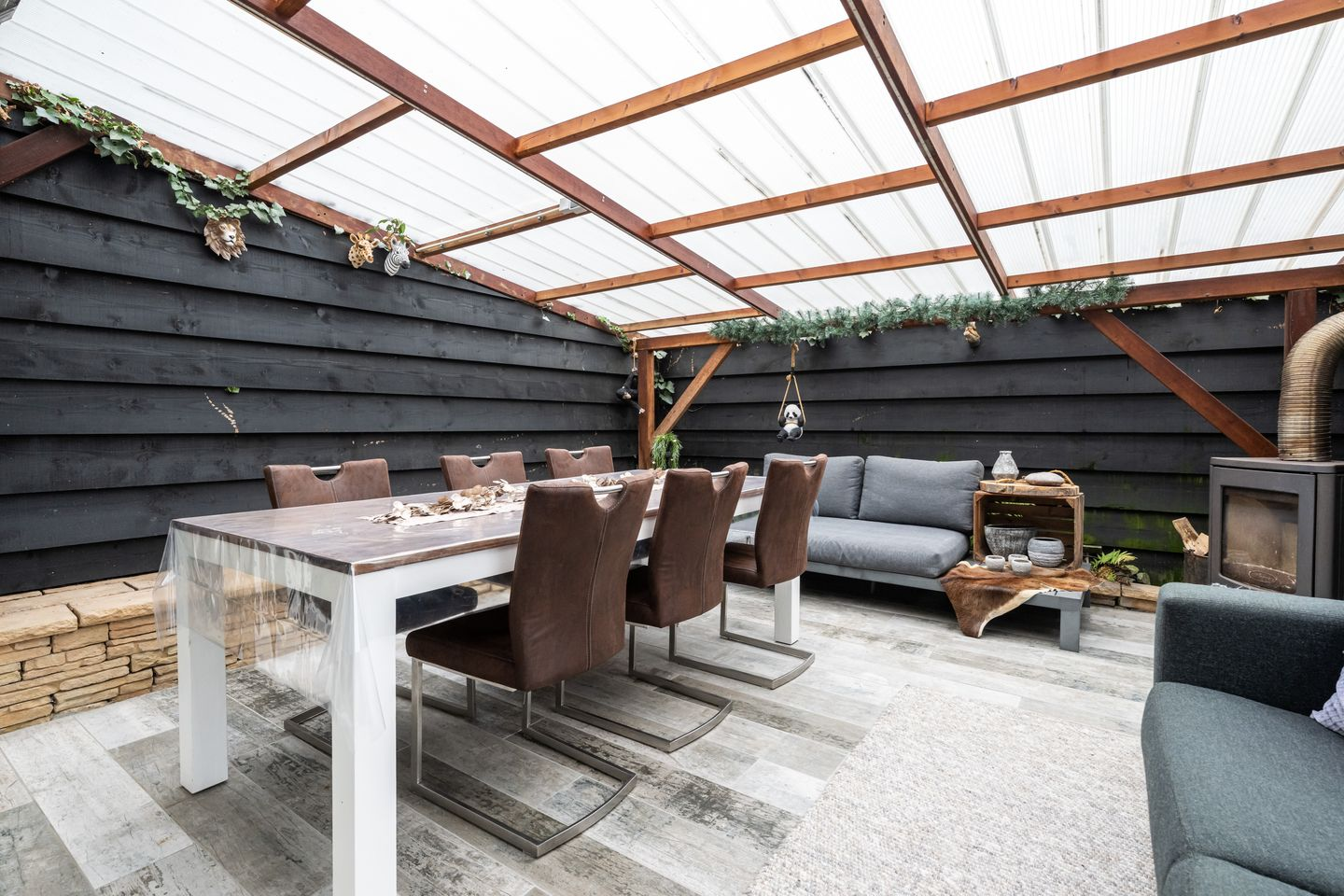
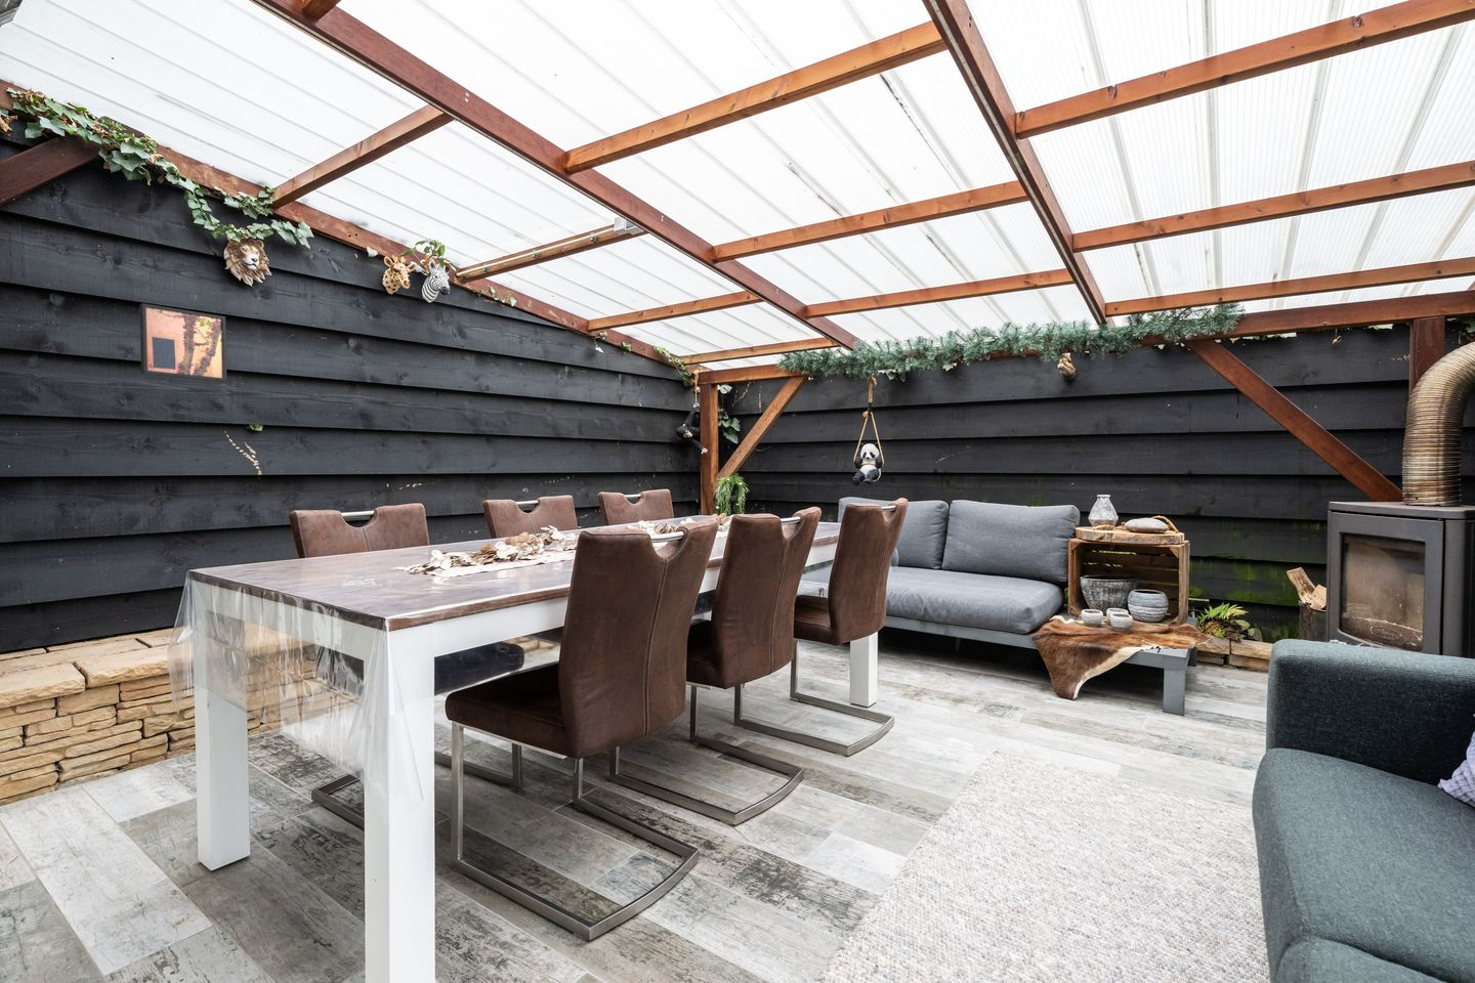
+ wall art [138,302,227,383]
